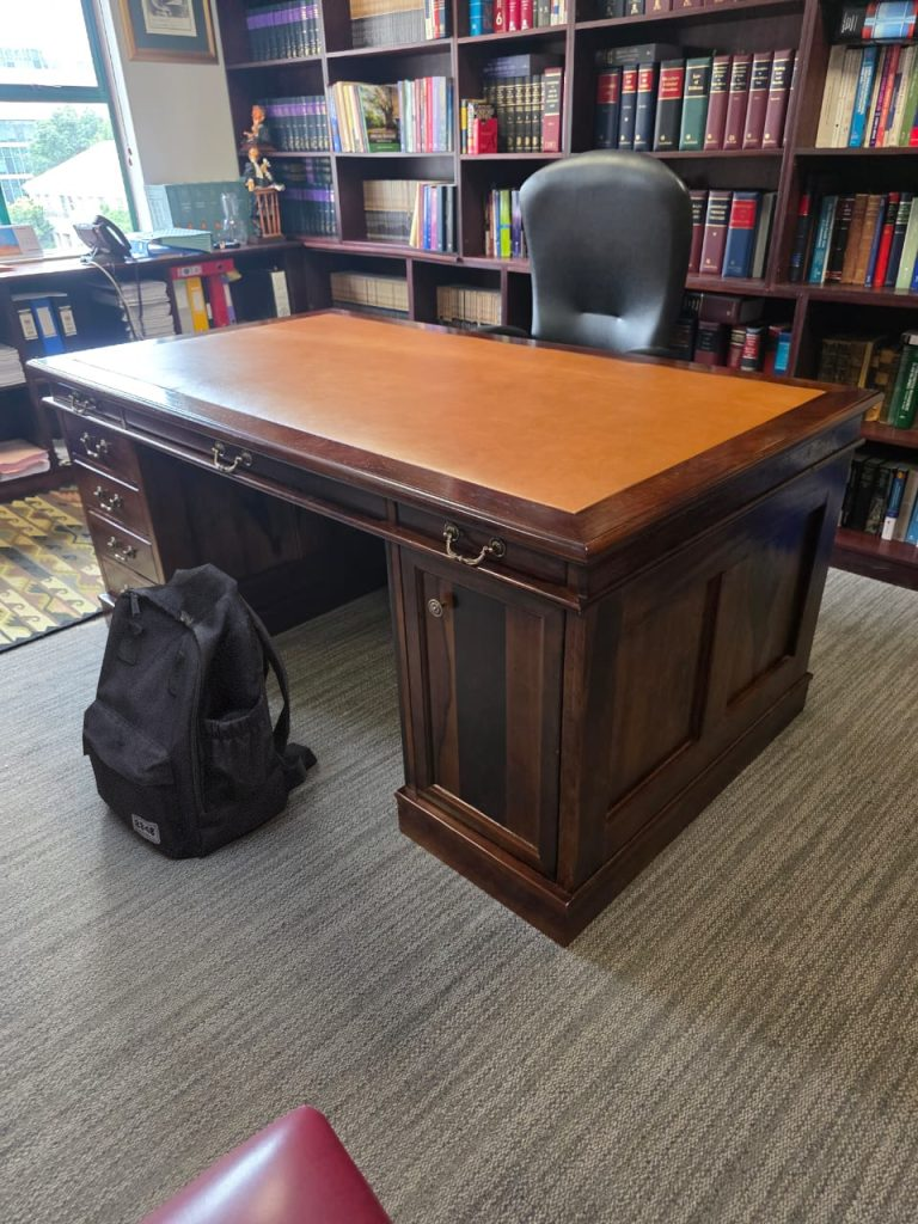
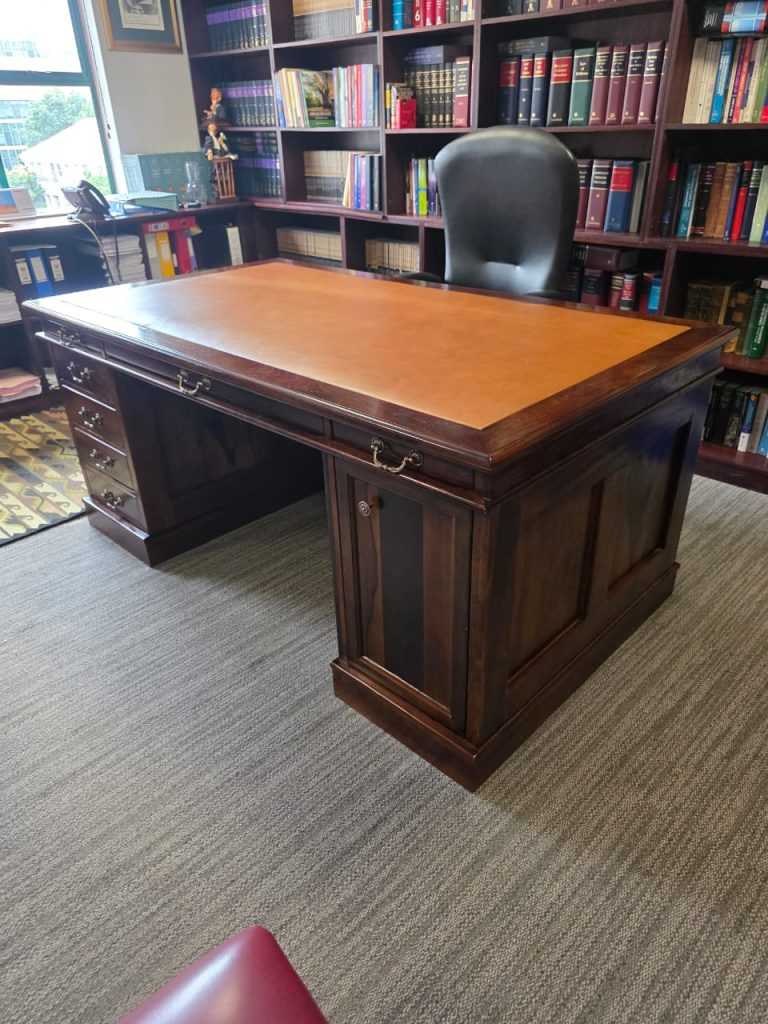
- backpack [81,563,319,859]
